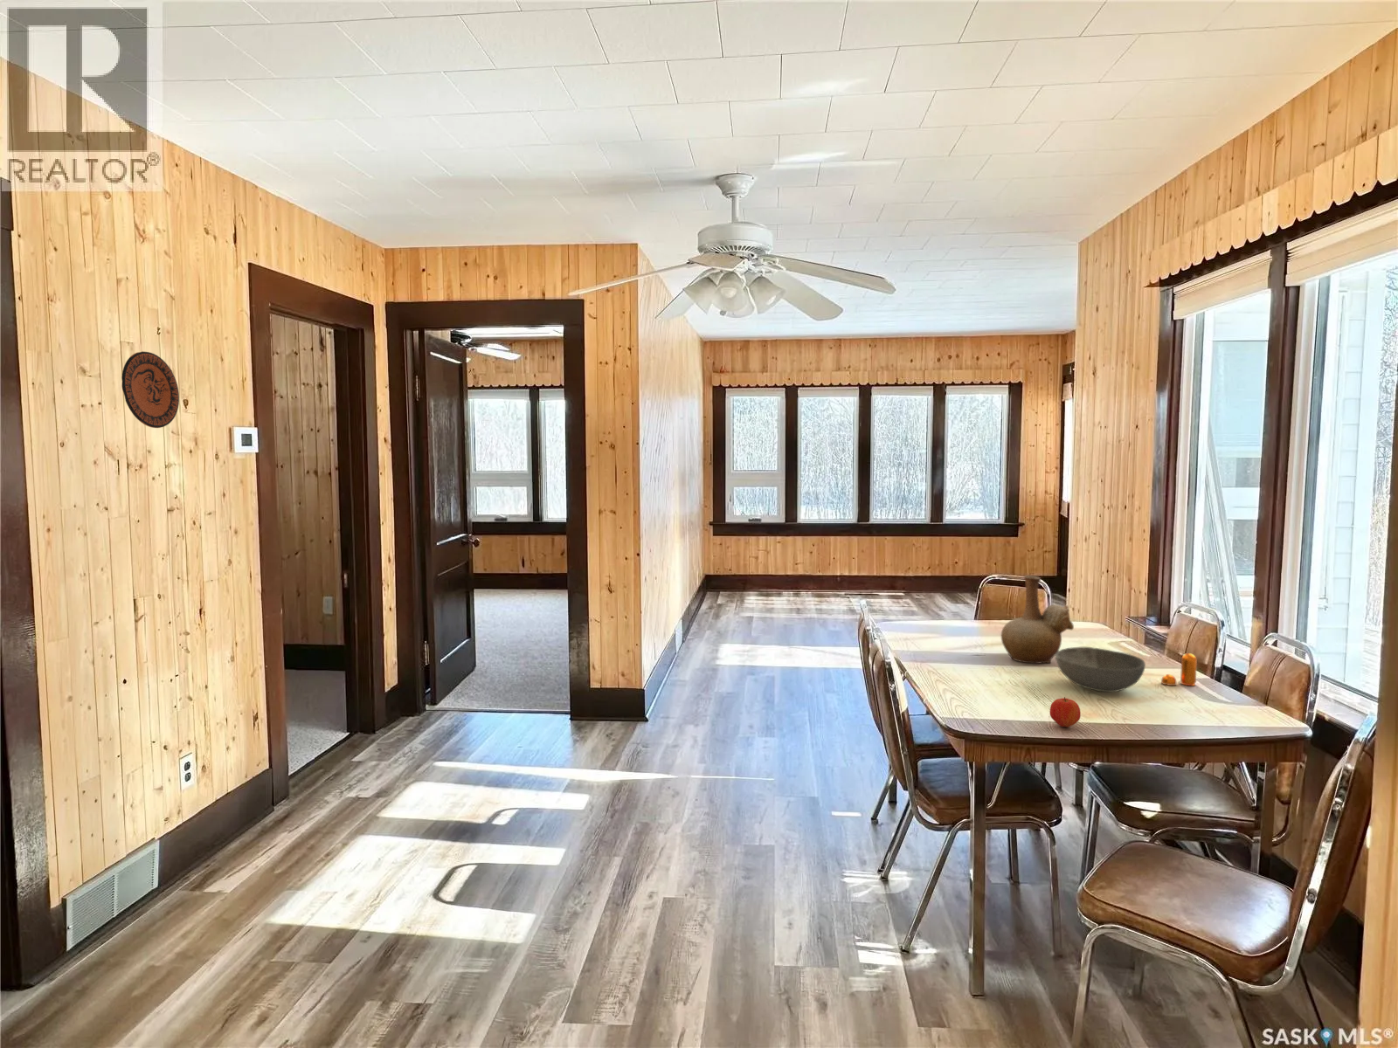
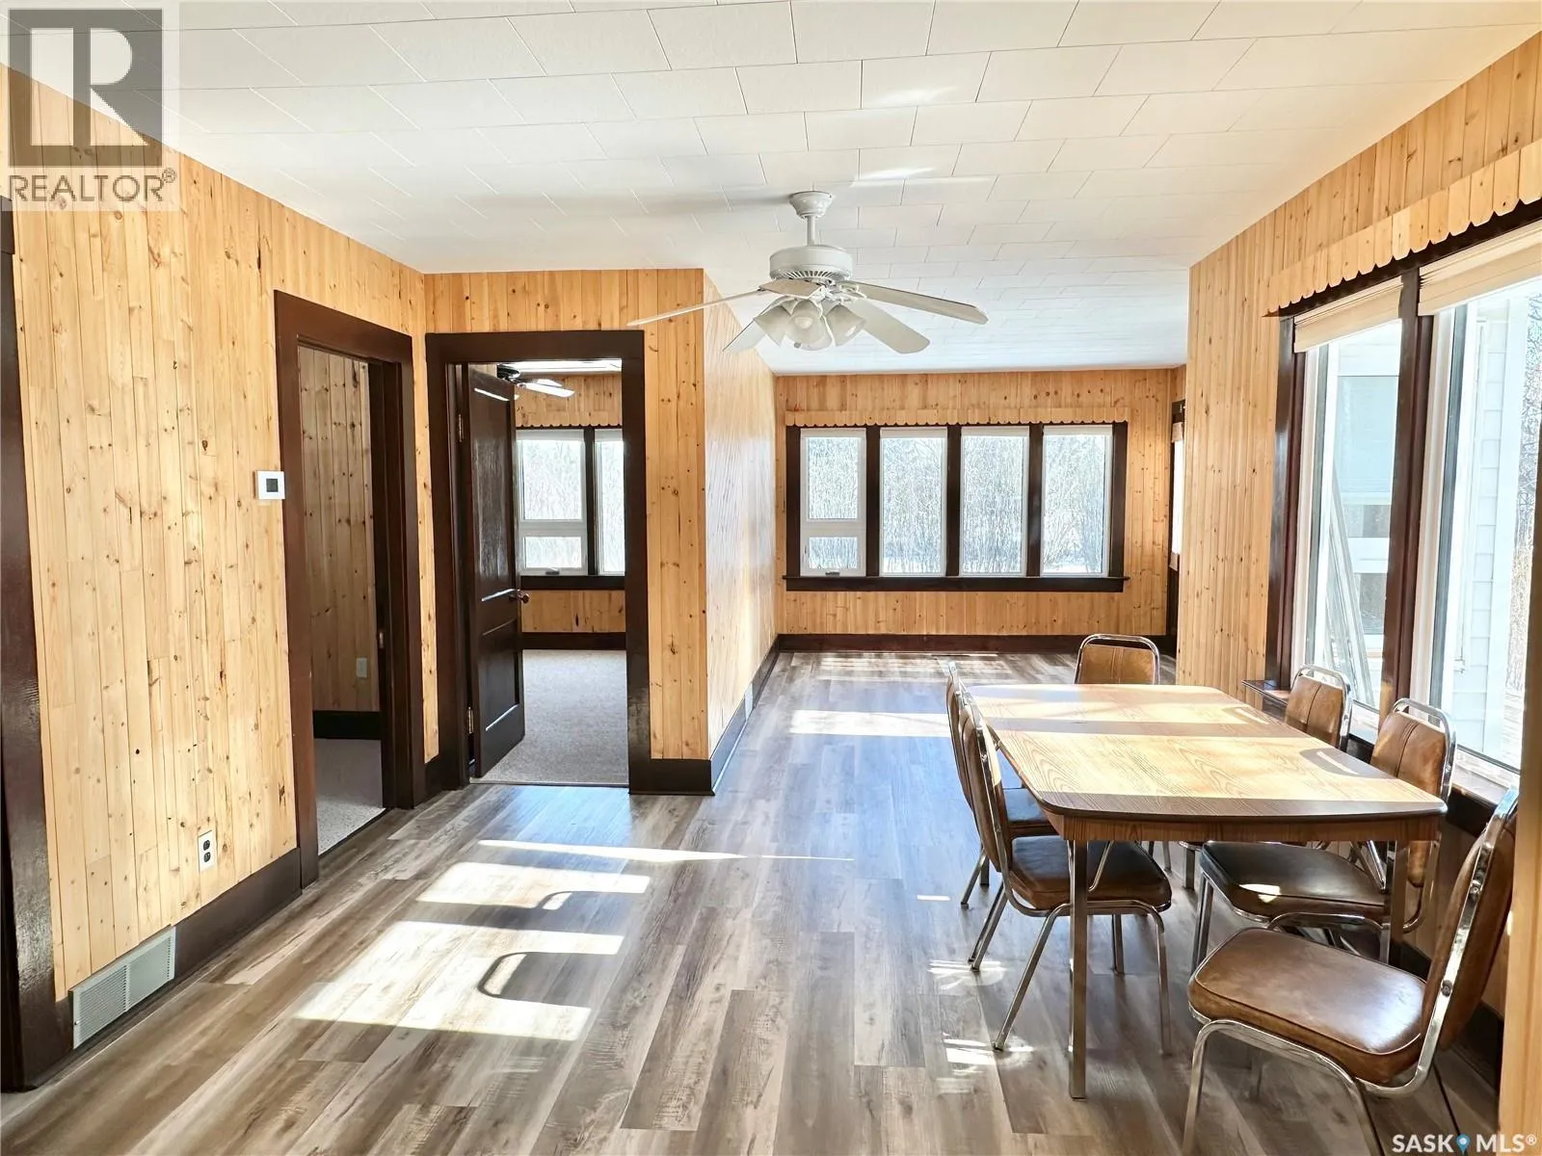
- bowl [1055,646,1146,692]
- pepper shaker [1160,653,1198,687]
- apple [1049,696,1082,729]
- vase [1001,575,1074,665]
- decorative plate [121,350,181,429]
